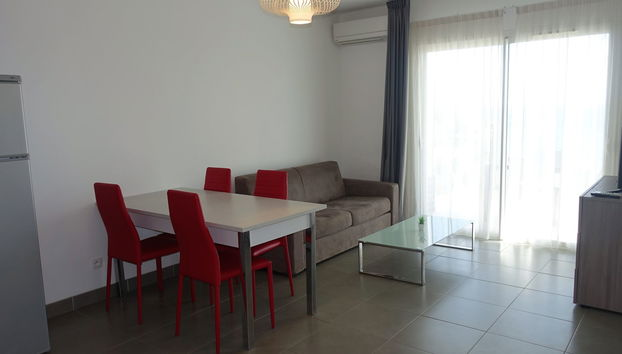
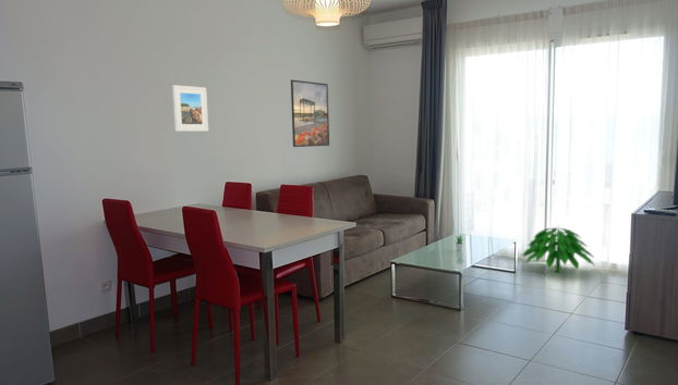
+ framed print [171,84,209,133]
+ indoor plant [521,226,596,273]
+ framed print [290,78,330,148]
